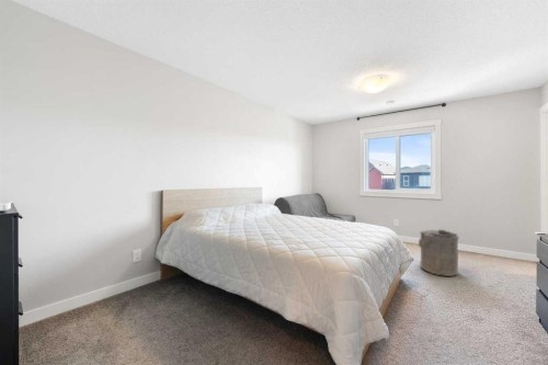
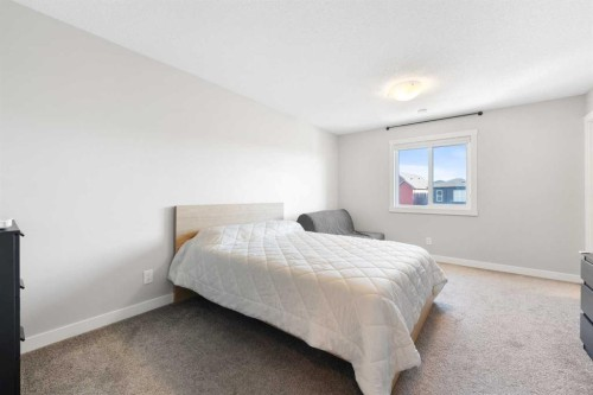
- laundry hamper [416,229,460,277]
